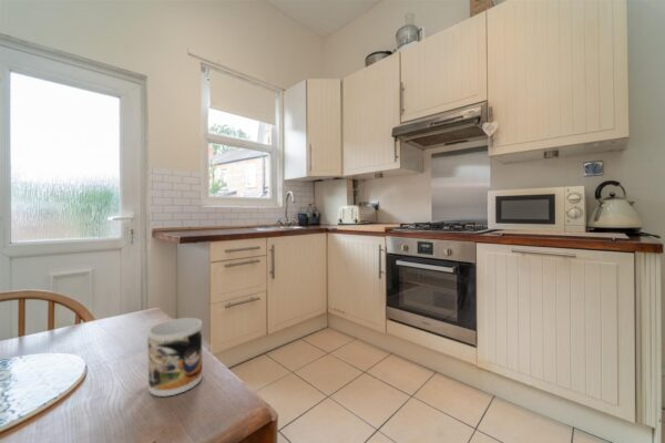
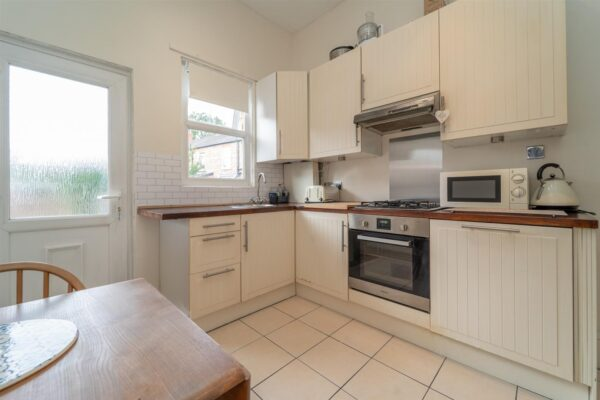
- mug [145,317,204,398]
